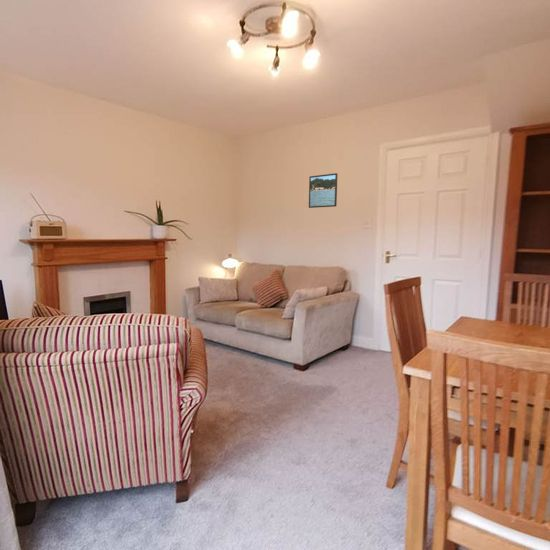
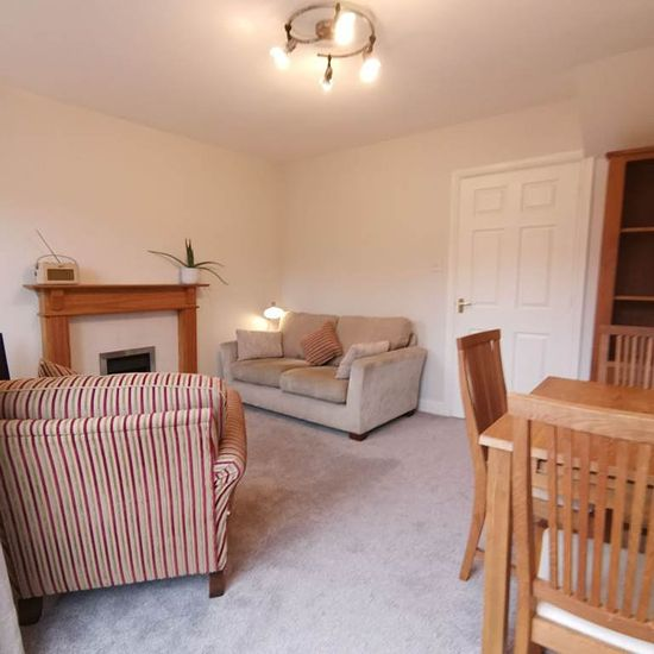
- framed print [308,172,338,209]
